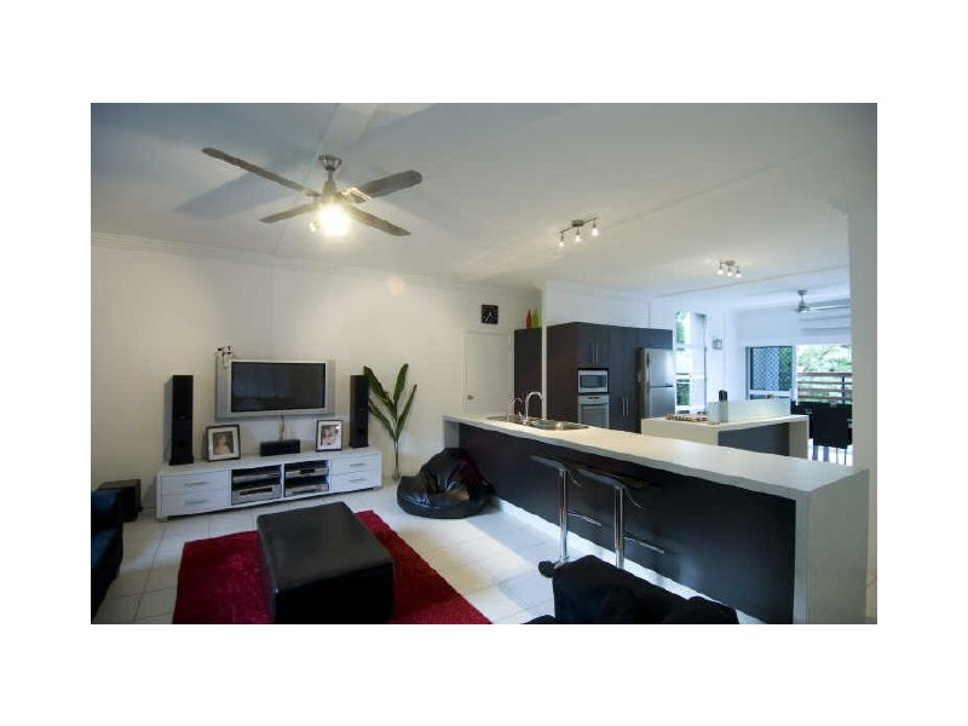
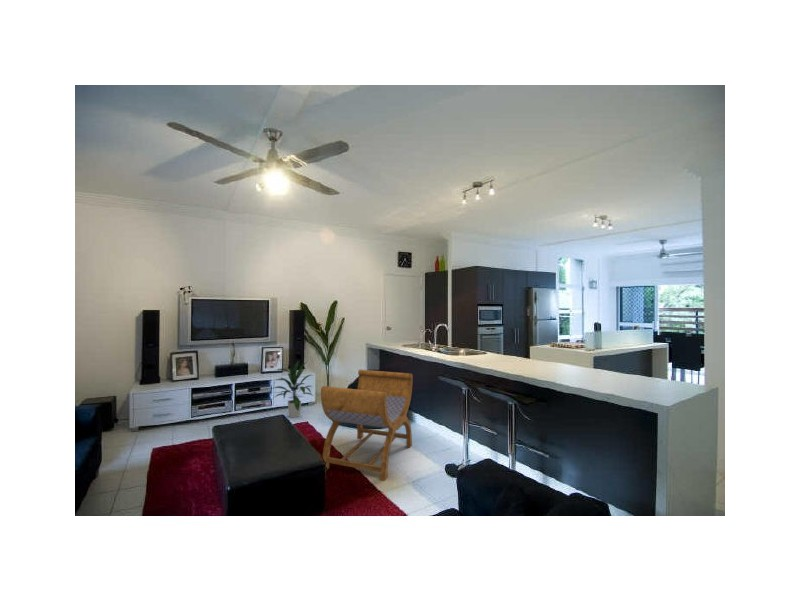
+ stool [320,369,414,482]
+ indoor plant [271,360,315,419]
